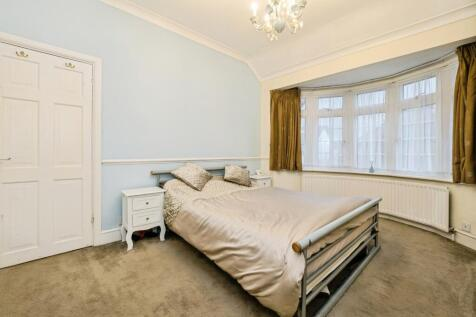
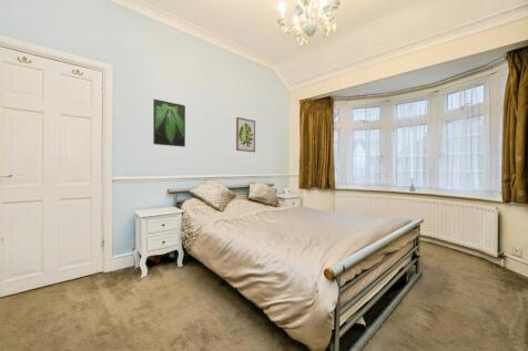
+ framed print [152,99,186,148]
+ wall art [235,116,256,153]
